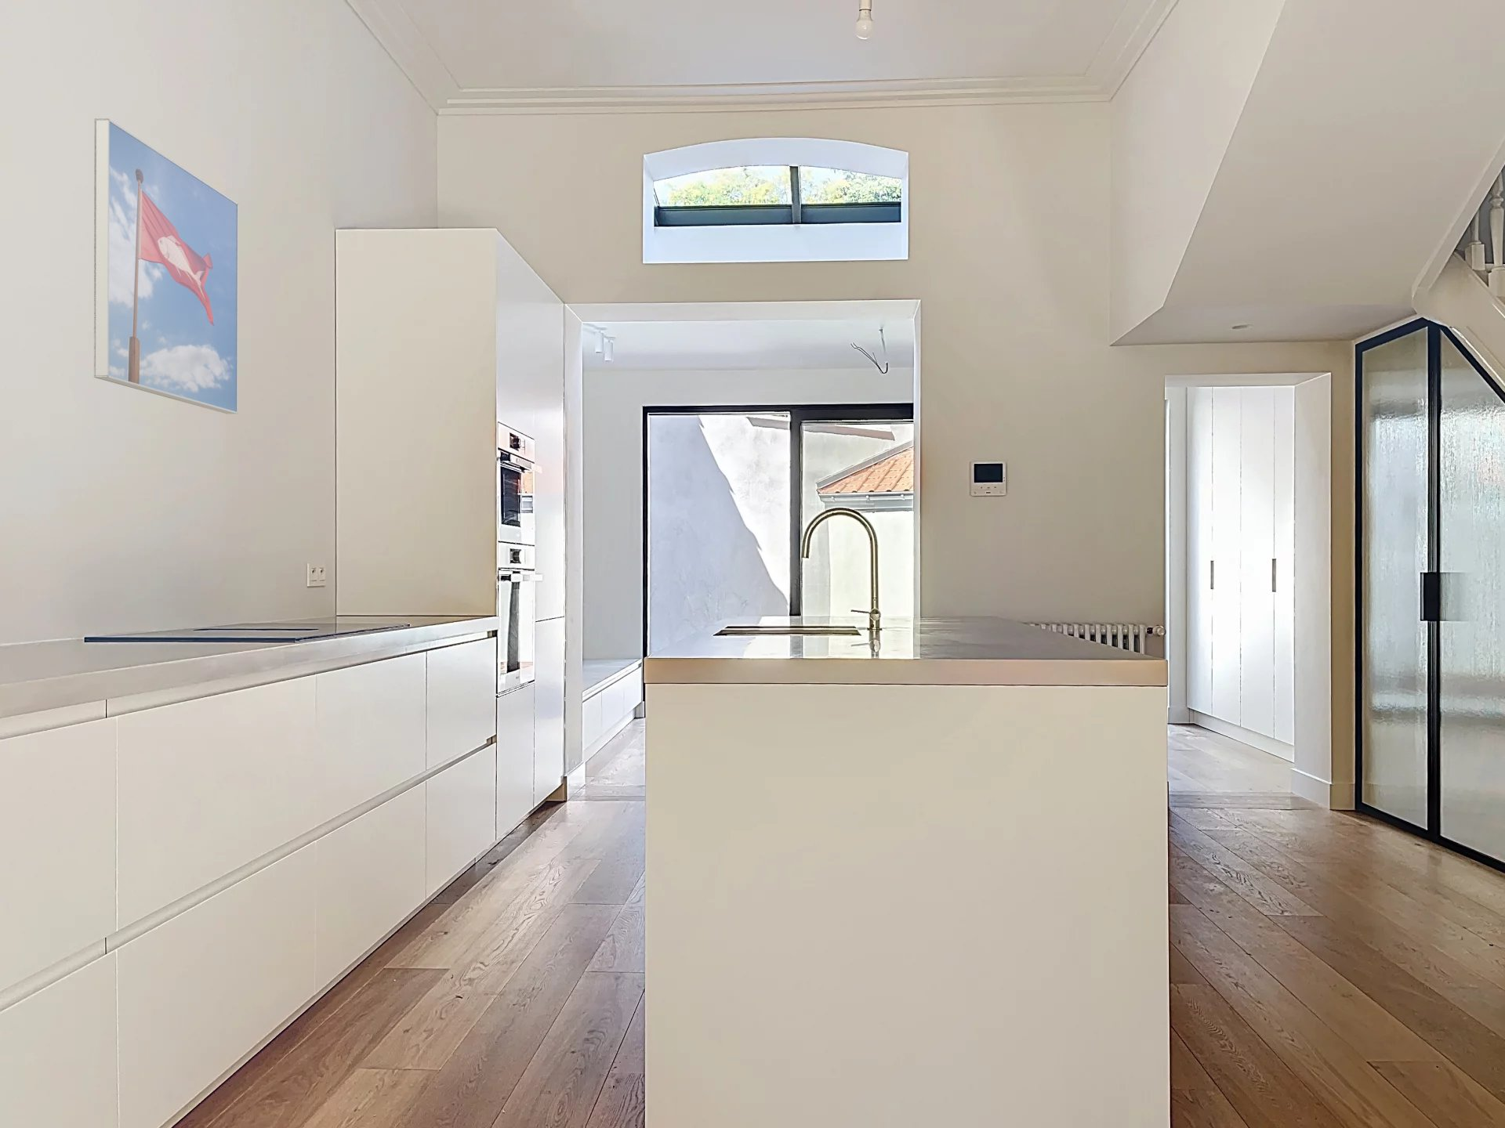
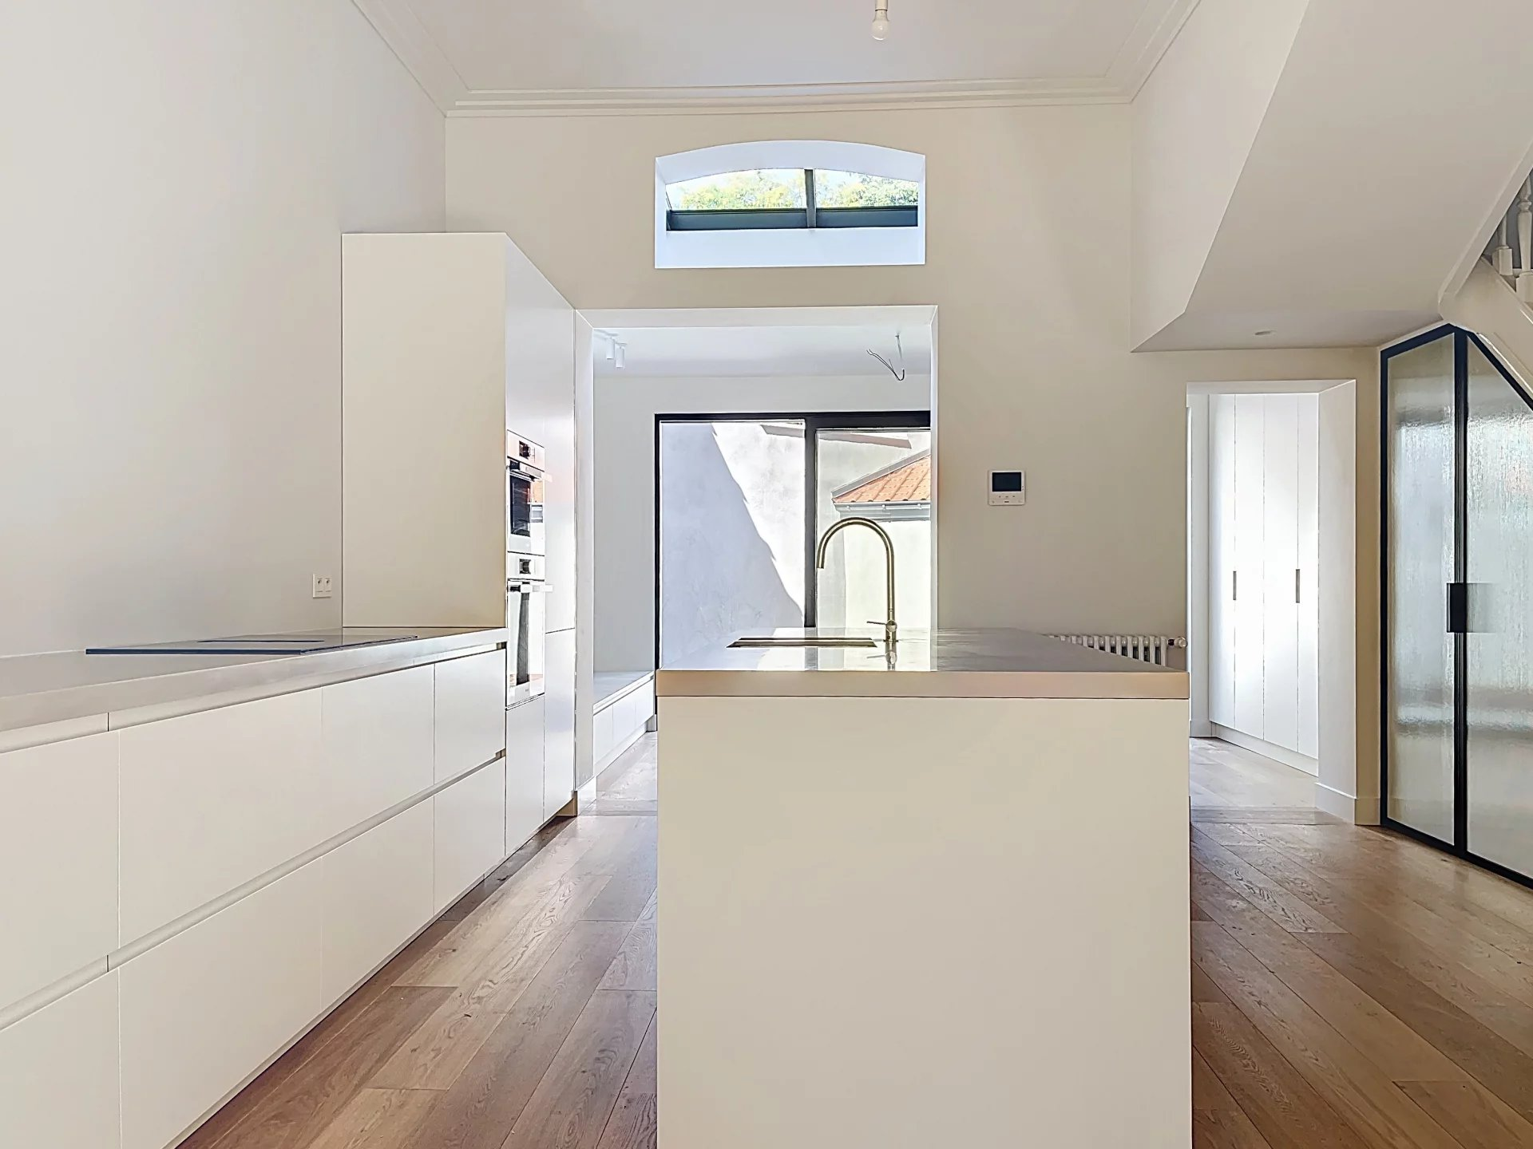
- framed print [94,117,239,415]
